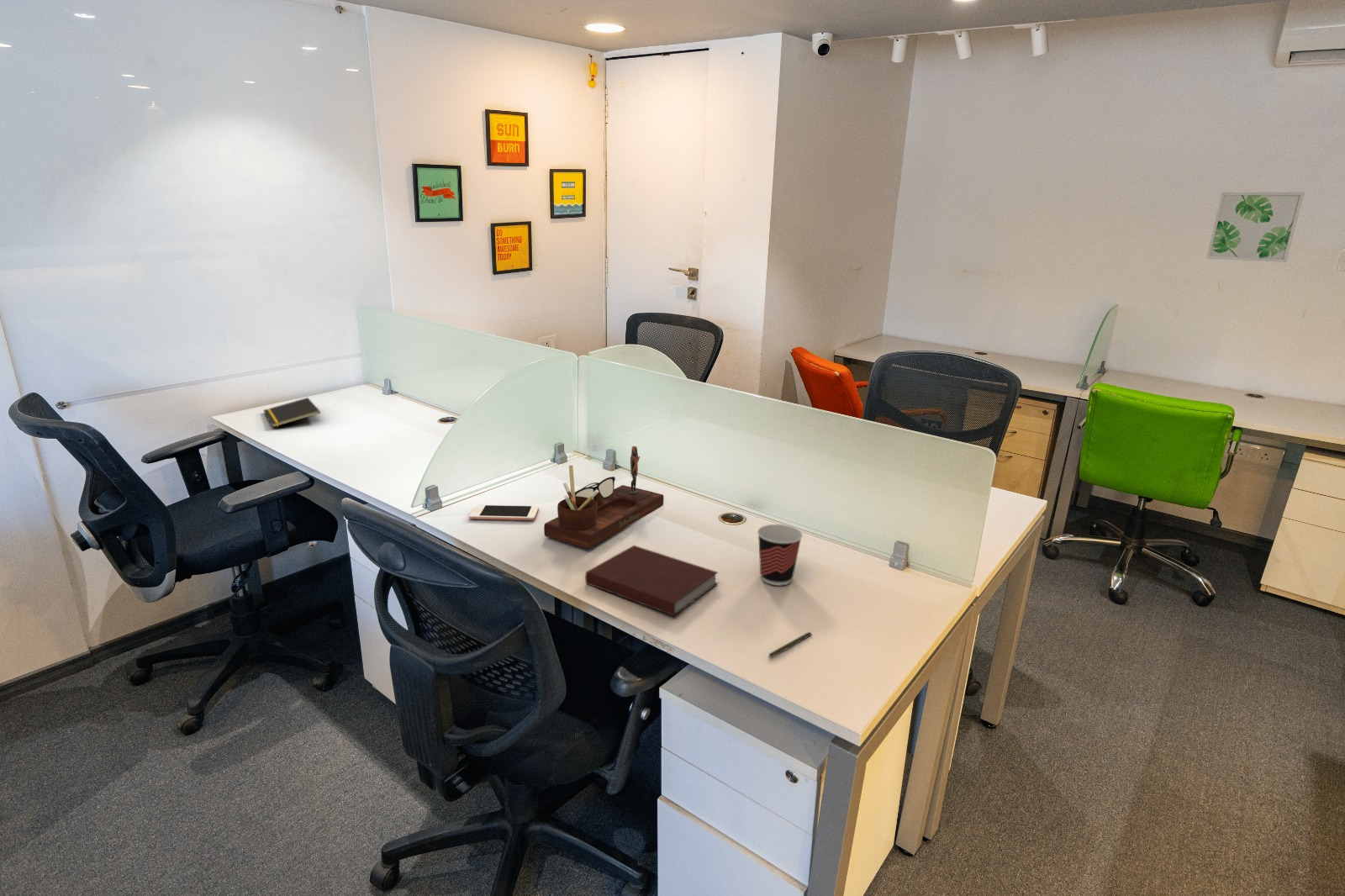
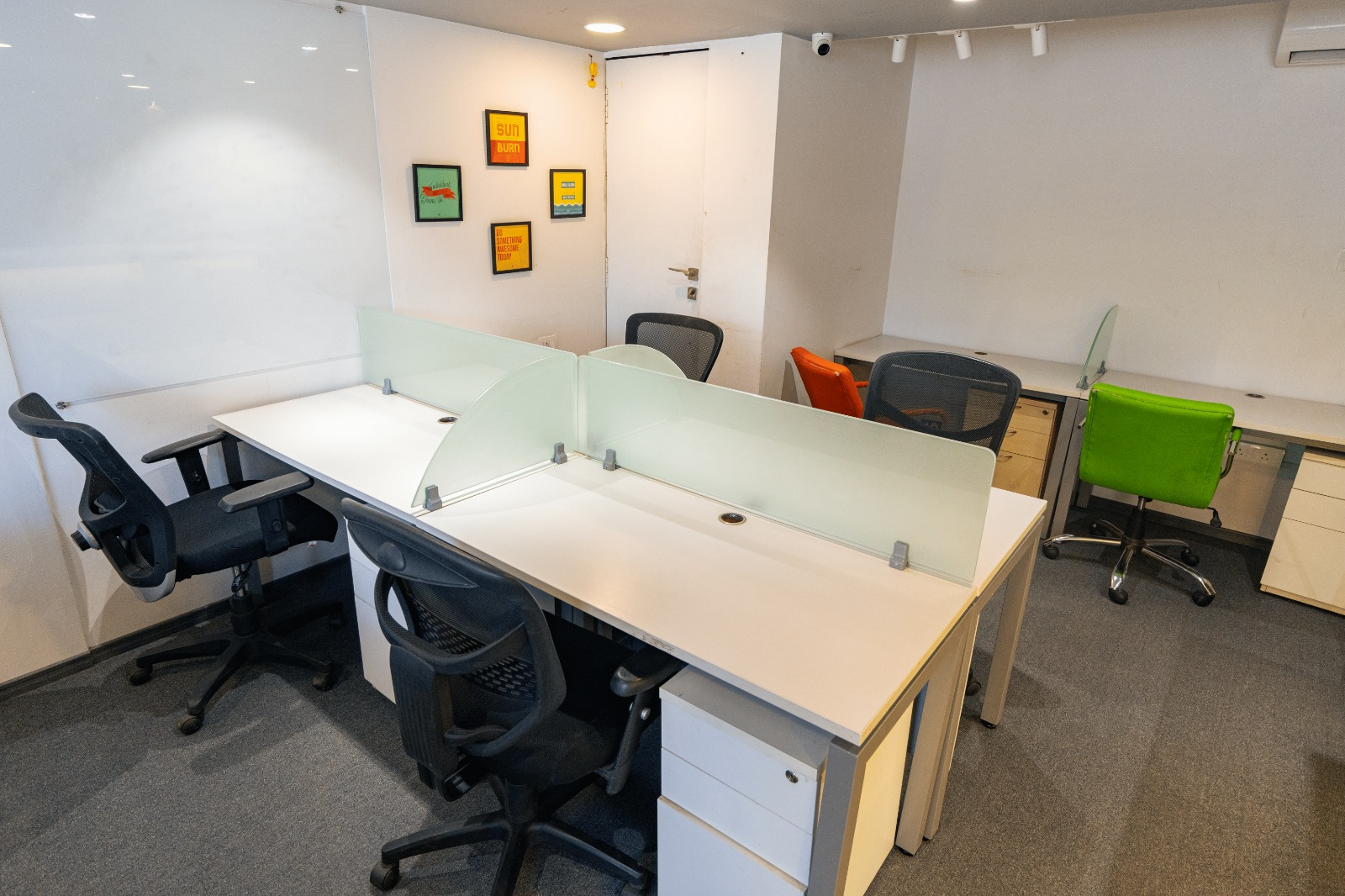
- pen [767,631,813,659]
- notepad [262,397,321,428]
- cell phone [468,503,540,521]
- desk organizer [543,445,664,550]
- notebook [584,545,719,617]
- wall art [1205,192,1305,263]
- cup [757,524,804,586]
